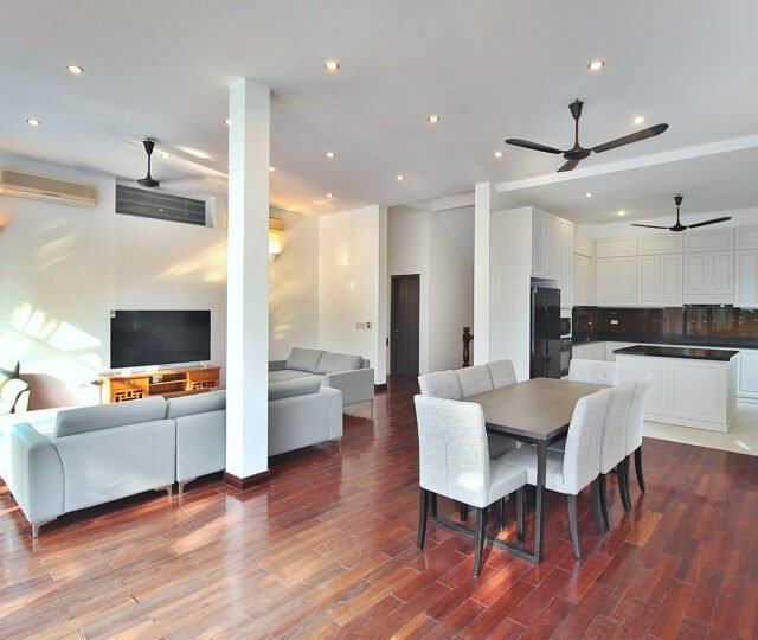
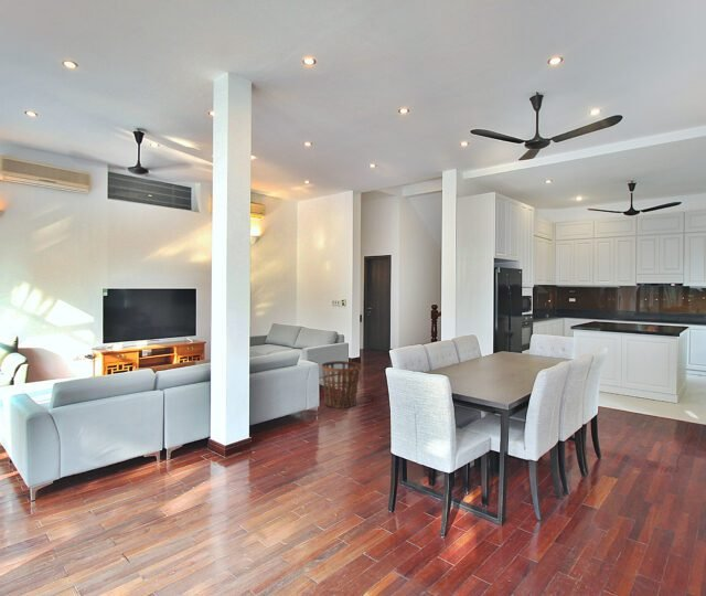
+ basket [320,360,363,409]
